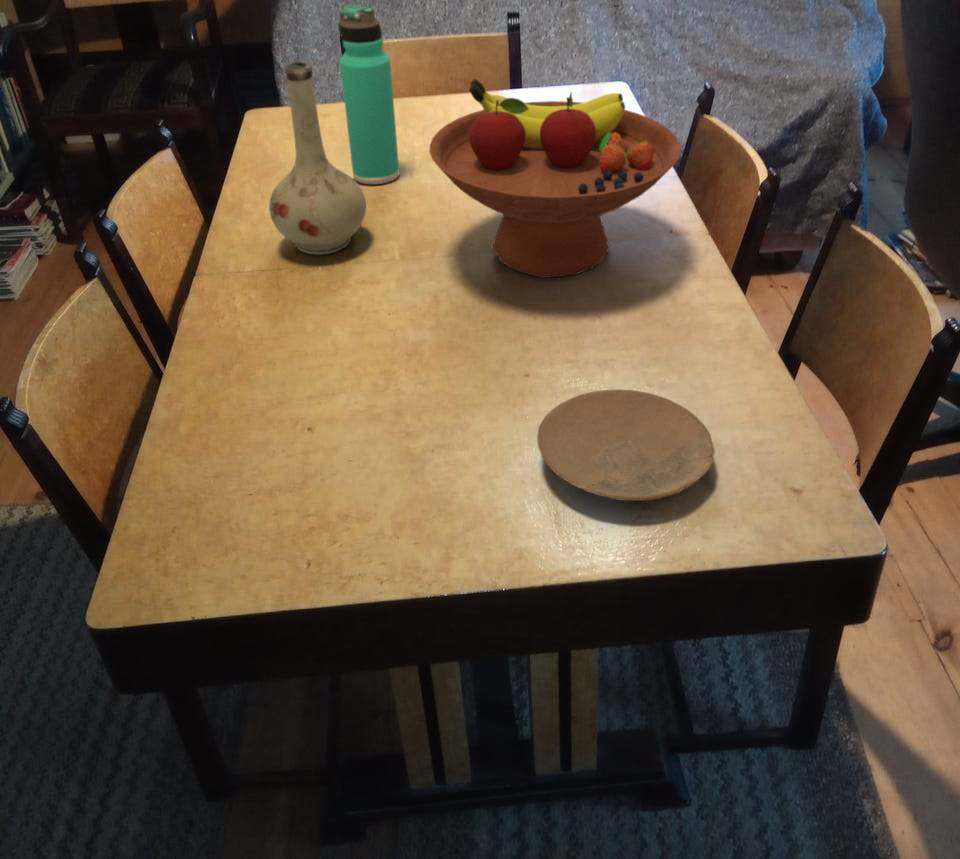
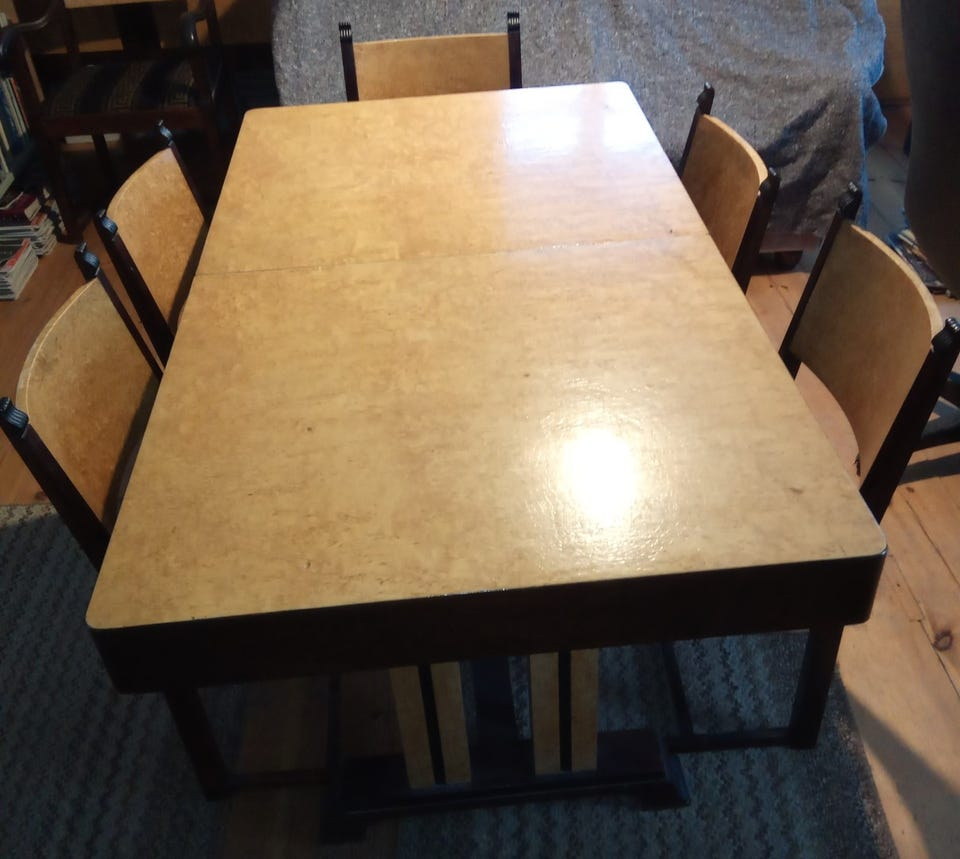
- thermos bottle [338,3,401,185]
- vase [268,61,367,256]
- plate [536,388,716,502]
- fruit bowl [429,78,682,279]
